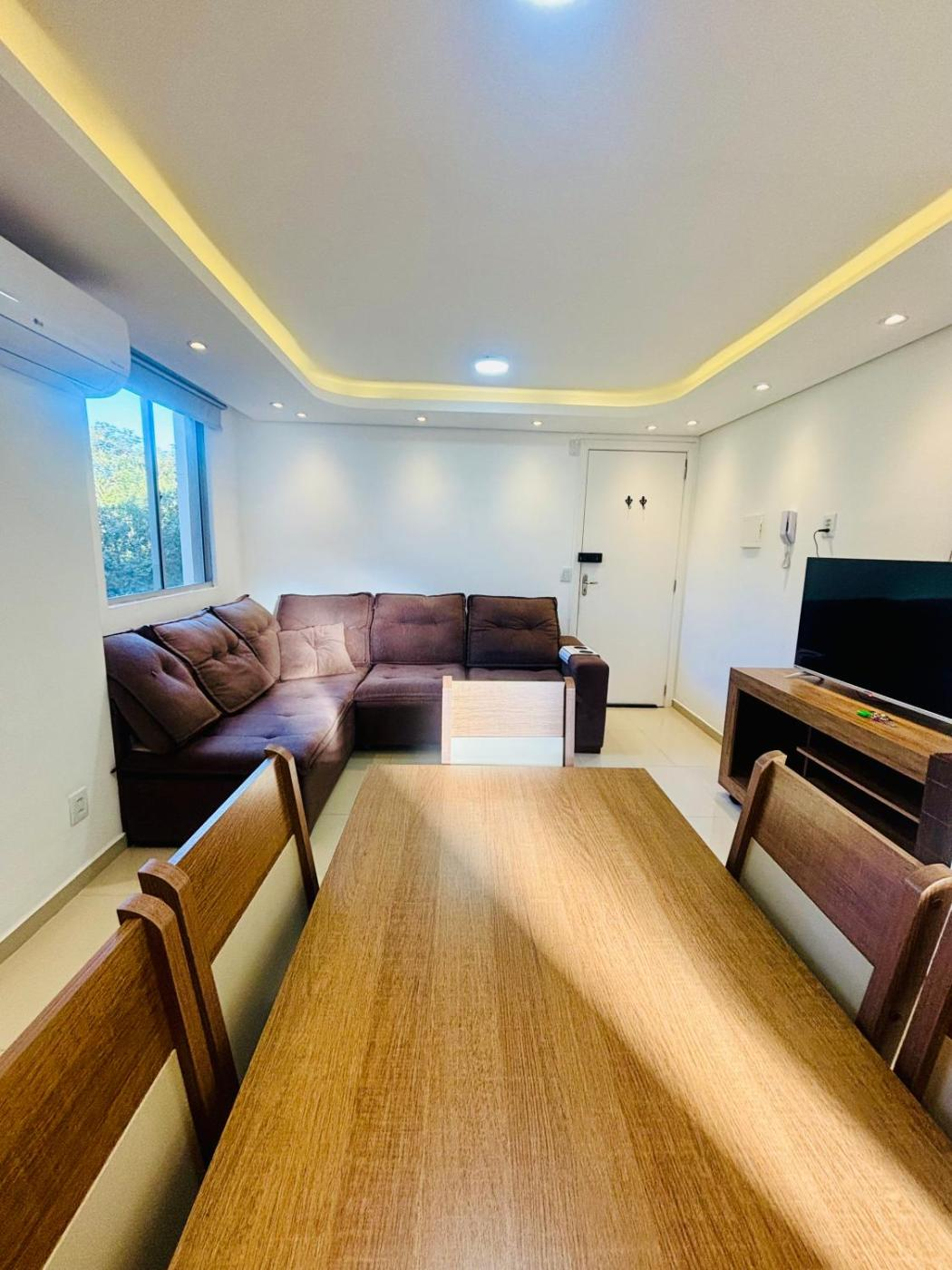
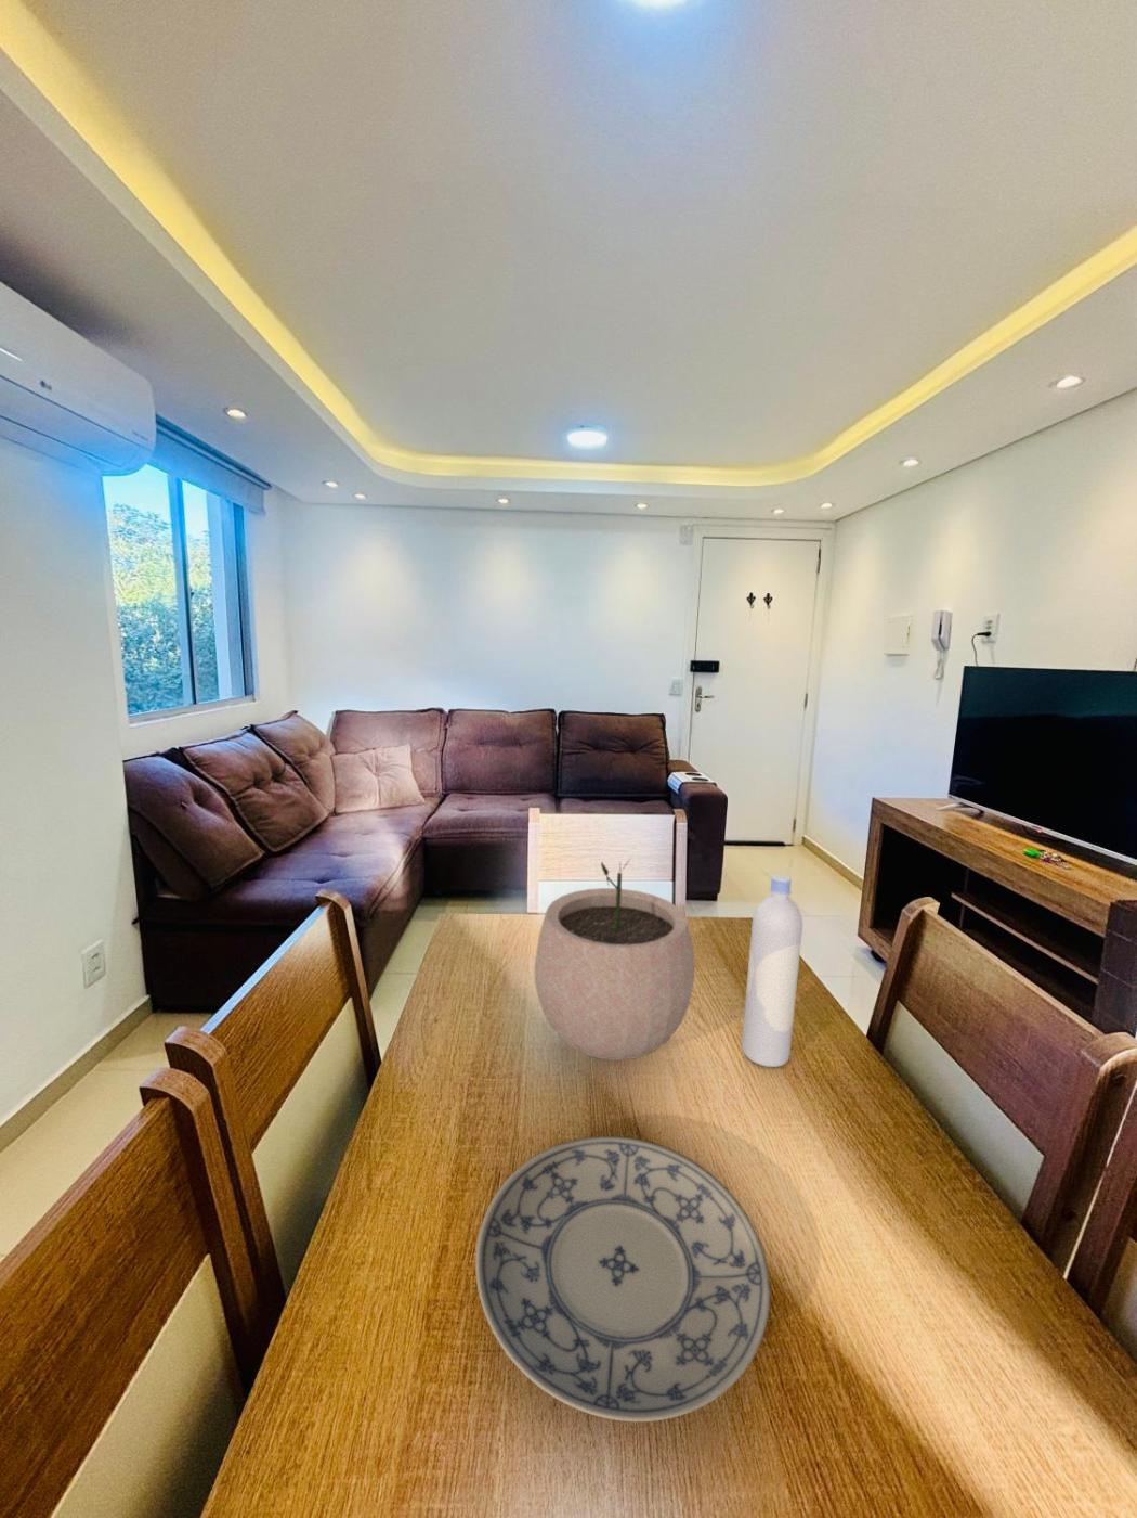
+ bottle [740,873,804,1069]
+ plant pot [534,857,695,1061]
+ plate [474,1136,772,1422]
